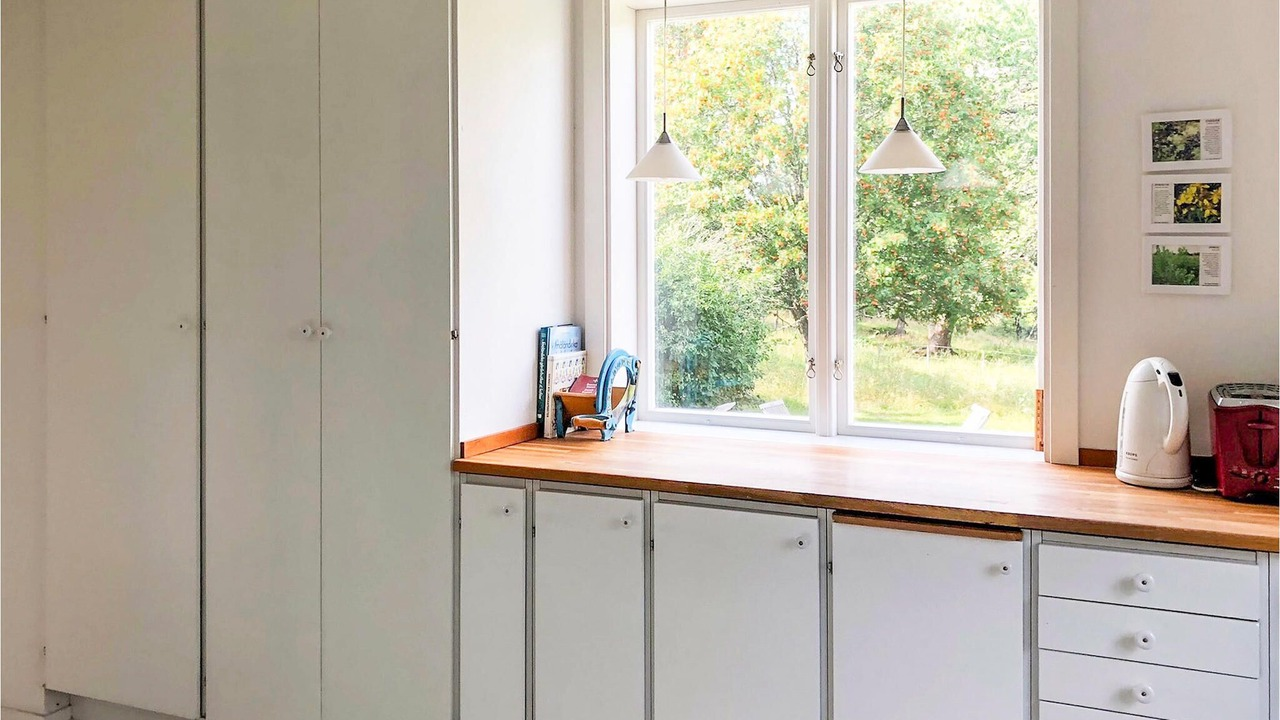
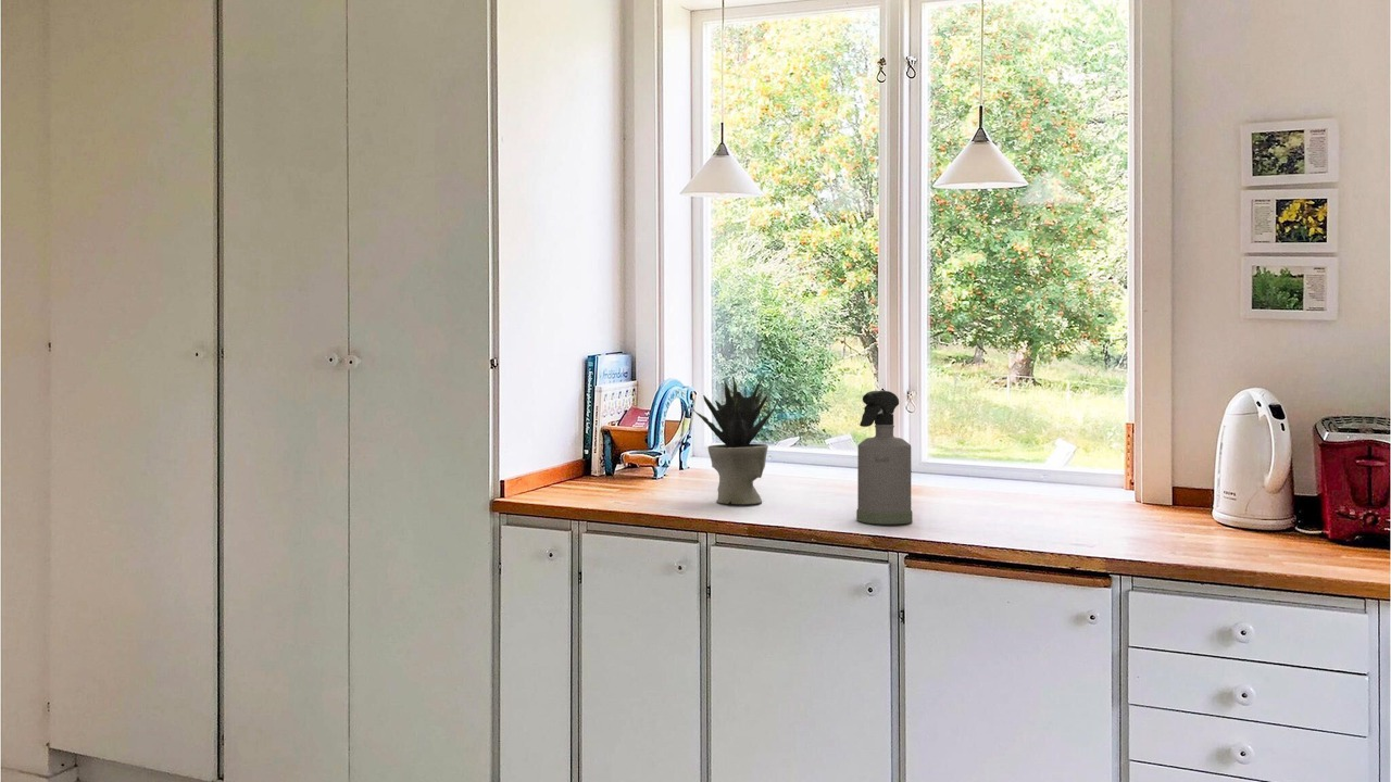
+ potted plant [691,375,779,505]
+ spray bottle [855,390,914,525]
